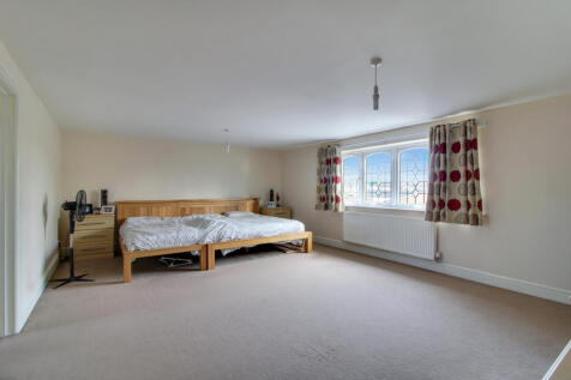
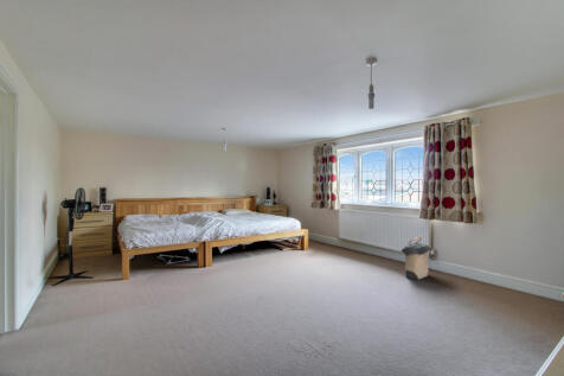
+ laundry hamper [400,236,434,281]
